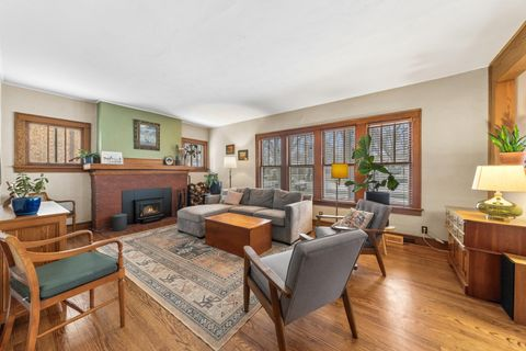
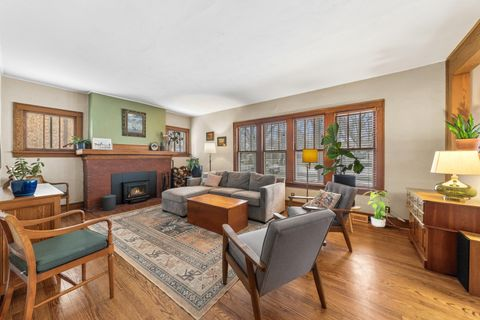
+ potted plant [363,189,390,228]
